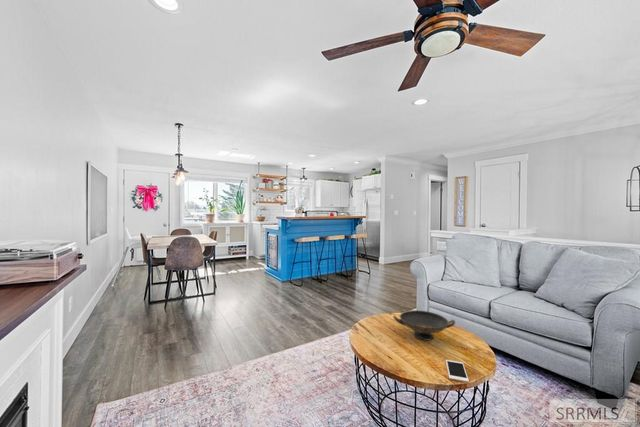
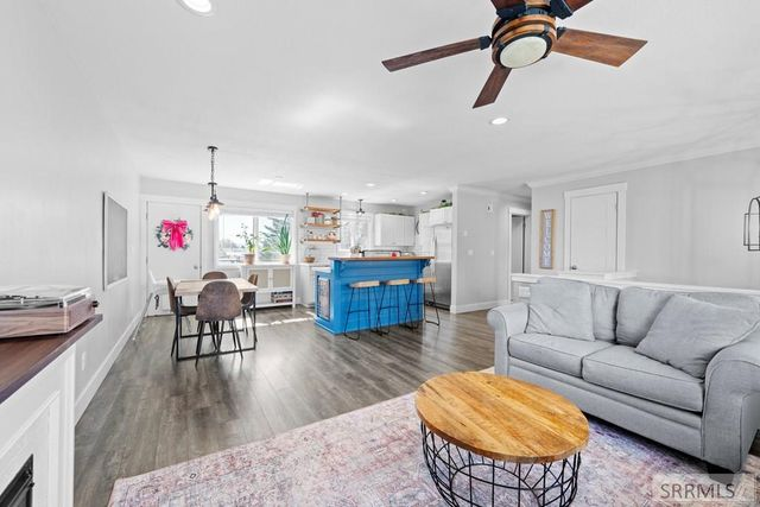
- cell phone [445,359,470,383]
- decorative bowl [393,309,456,342]
